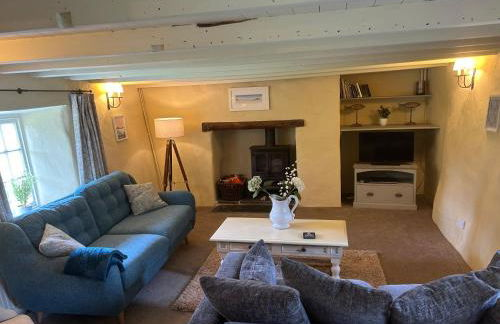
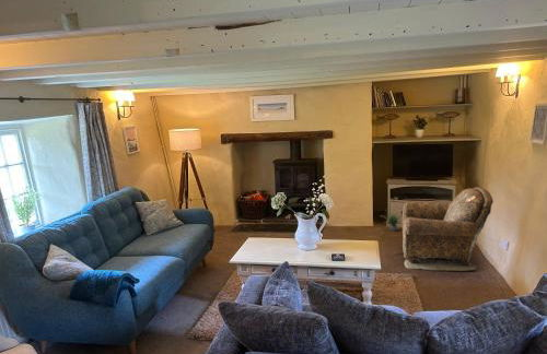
+ potted plant [382,209,403,233]
+ armchair [401,186,494,272]
